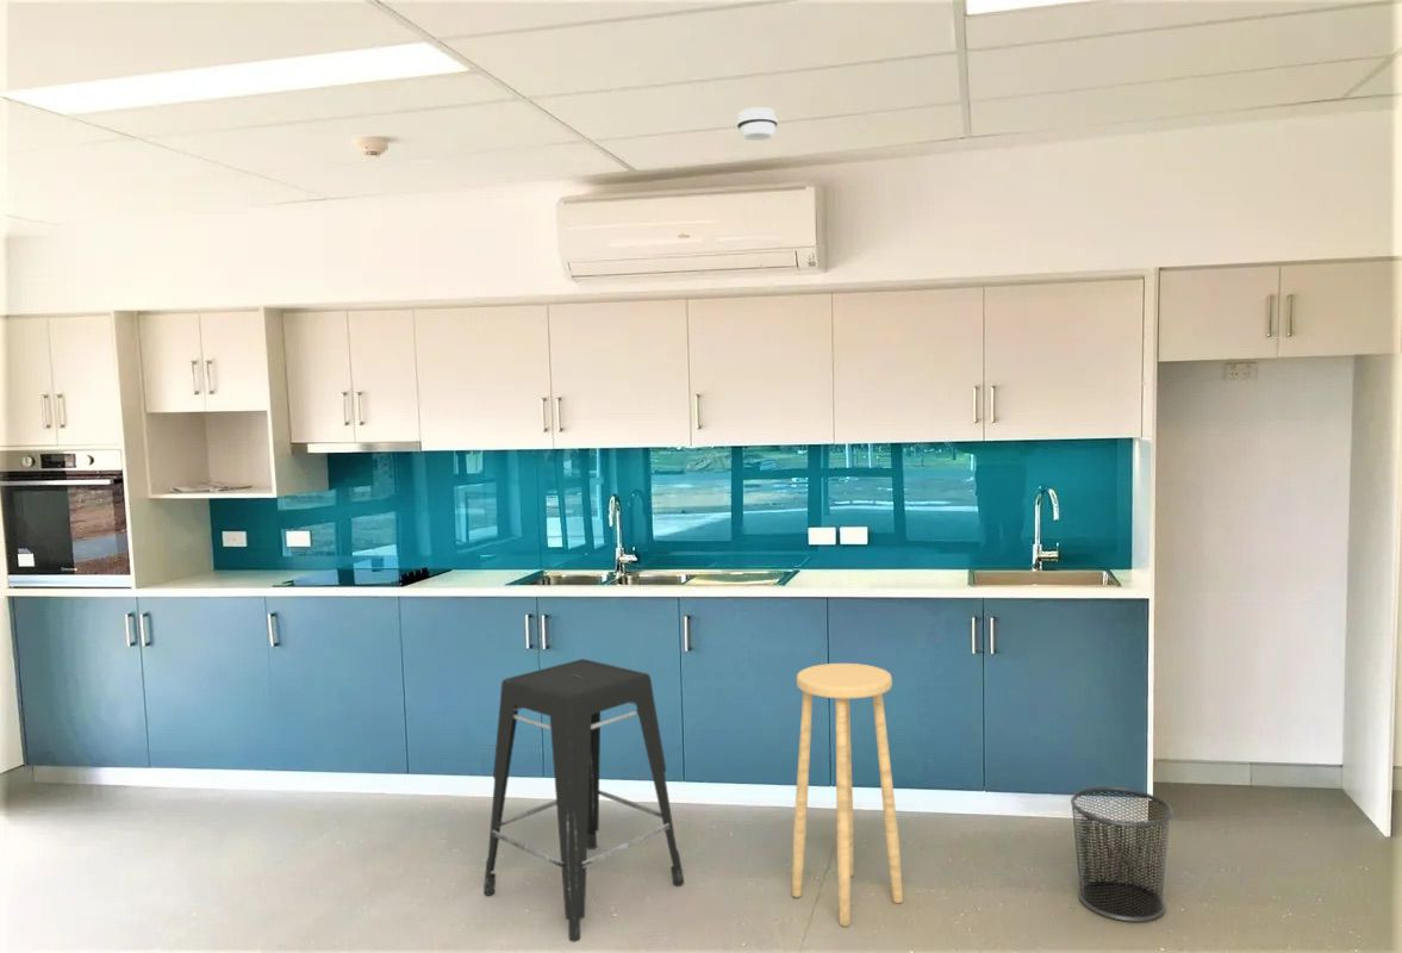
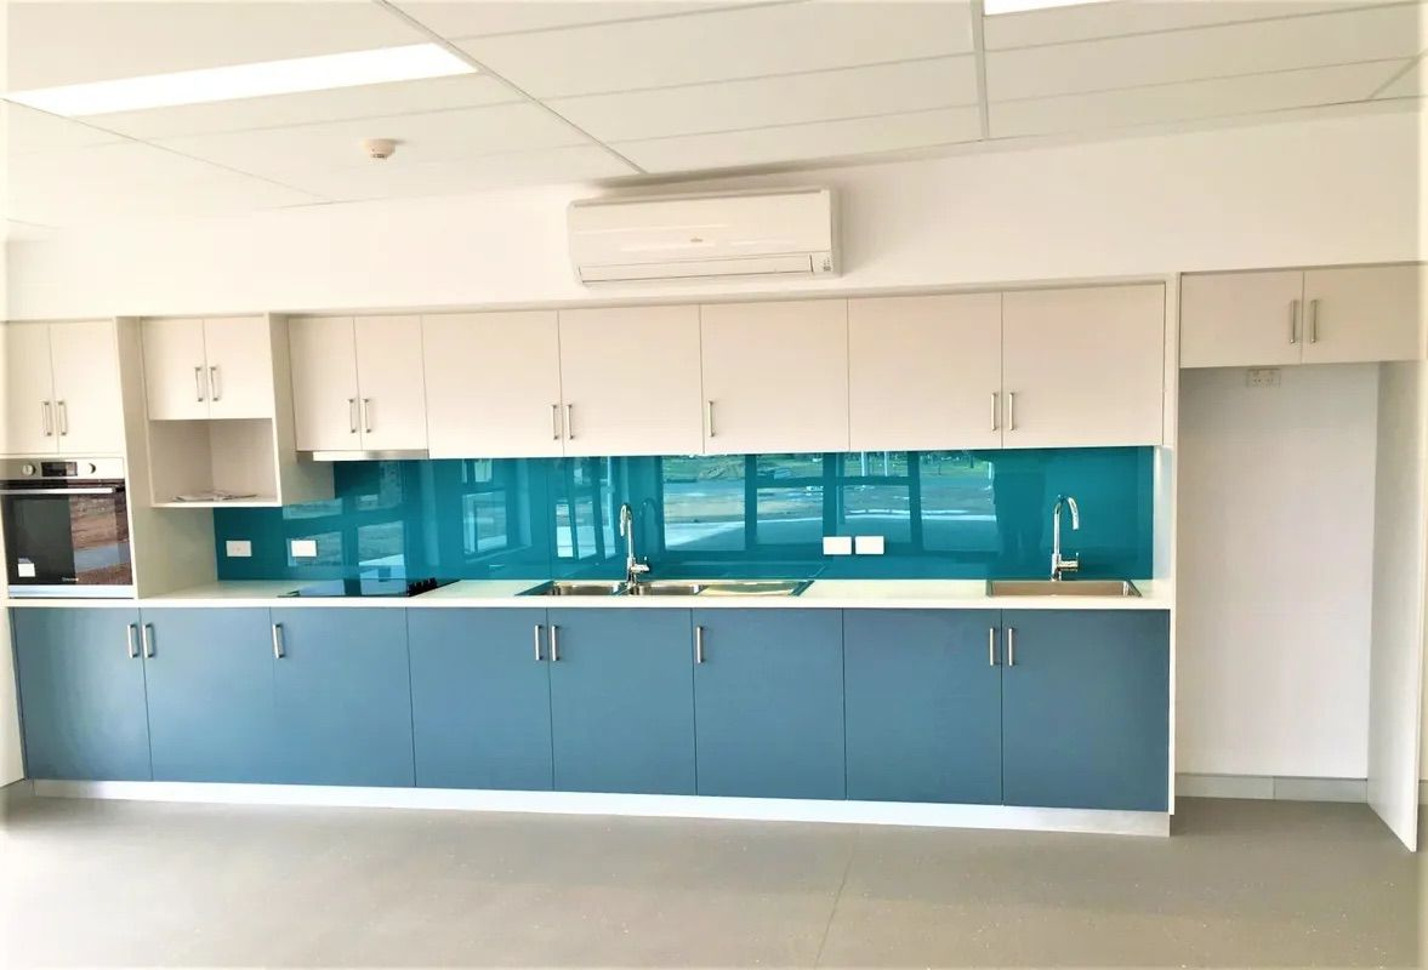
- stool [791,662,904,927]
- waste bin [1070,786,1174,923]
- stool [482,658,685,943]
- smoke detector [736,106,779,142]
